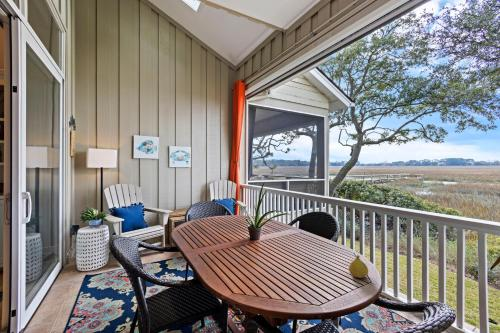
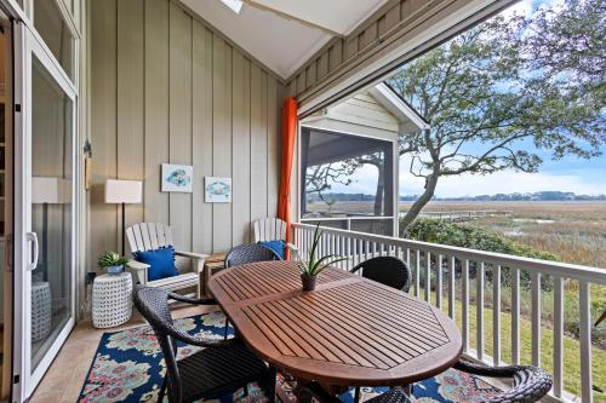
- fruit [348,254,369,279]
